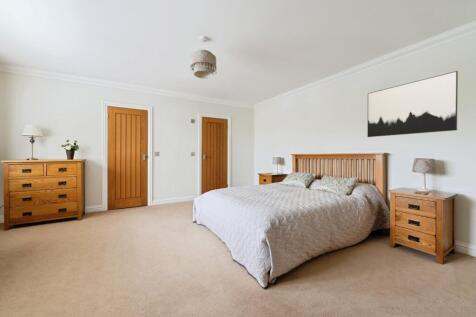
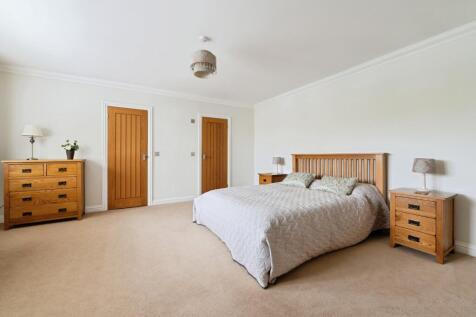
- wall art [366,70,459,138]
